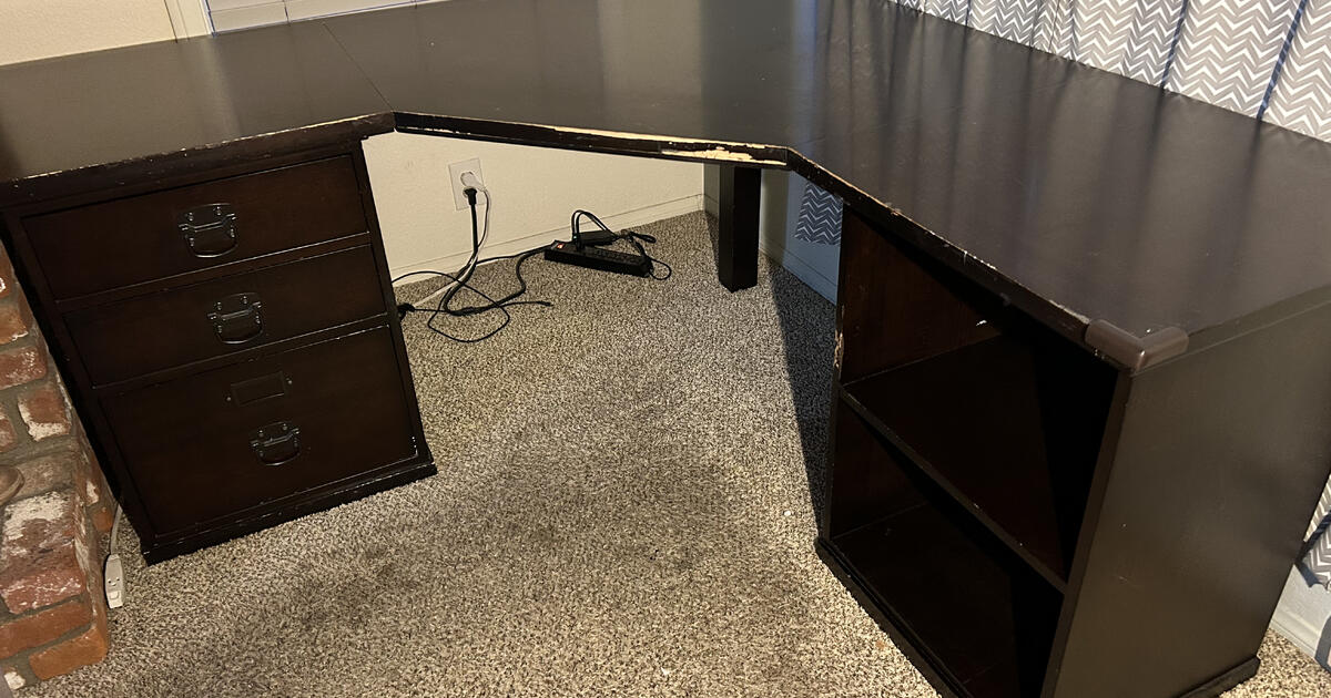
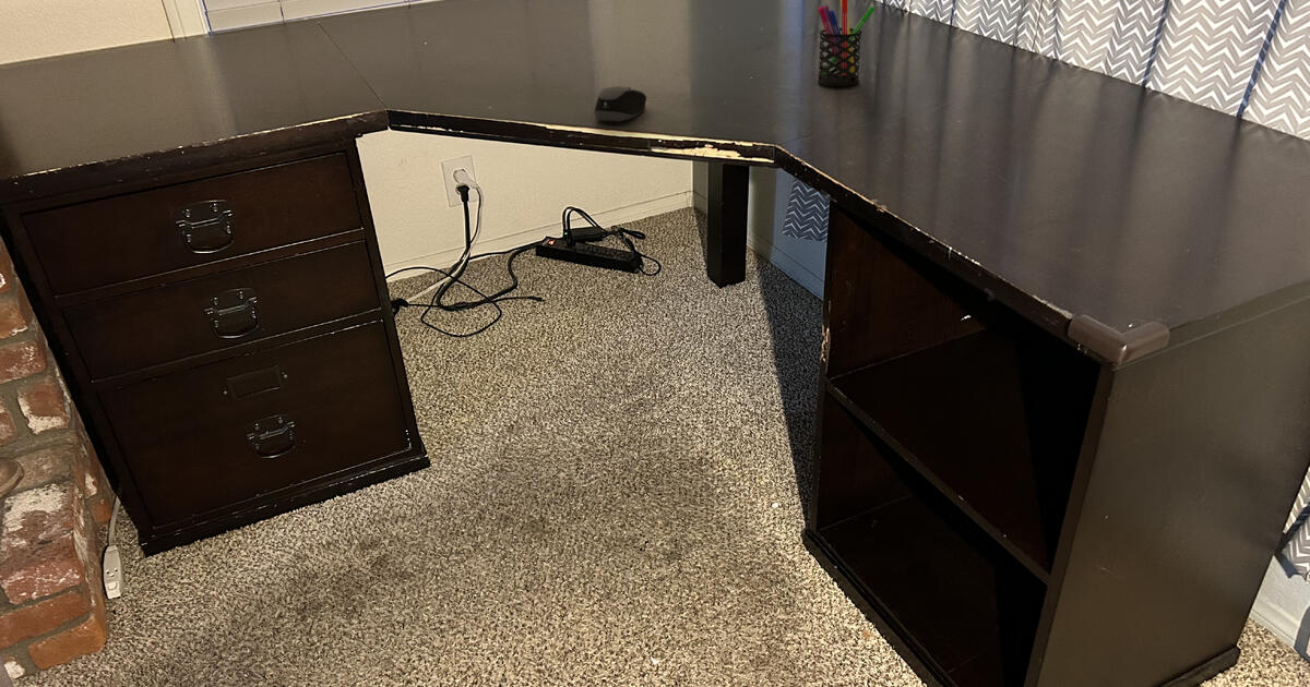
+ pen holder [817,0,877,87]
+ computer mouse [593,85,647,123]
